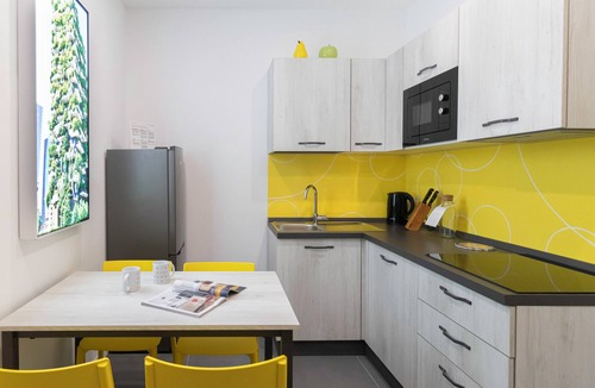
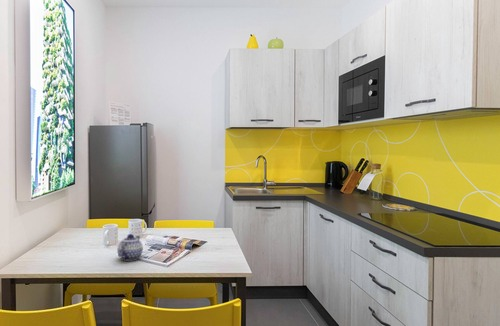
+ teapot [116,233,144,262]
